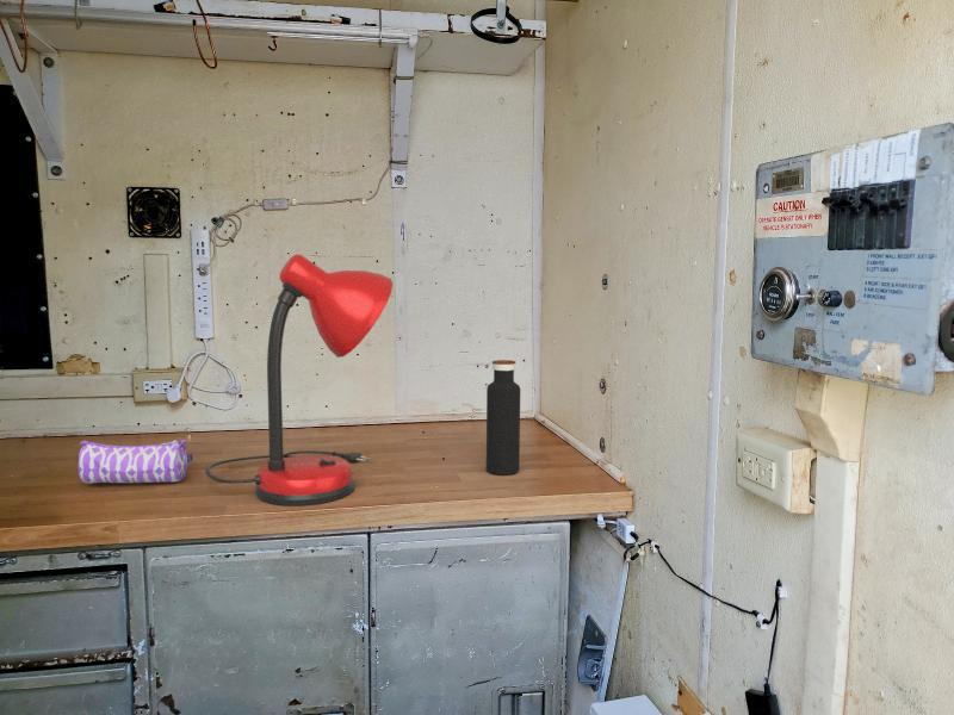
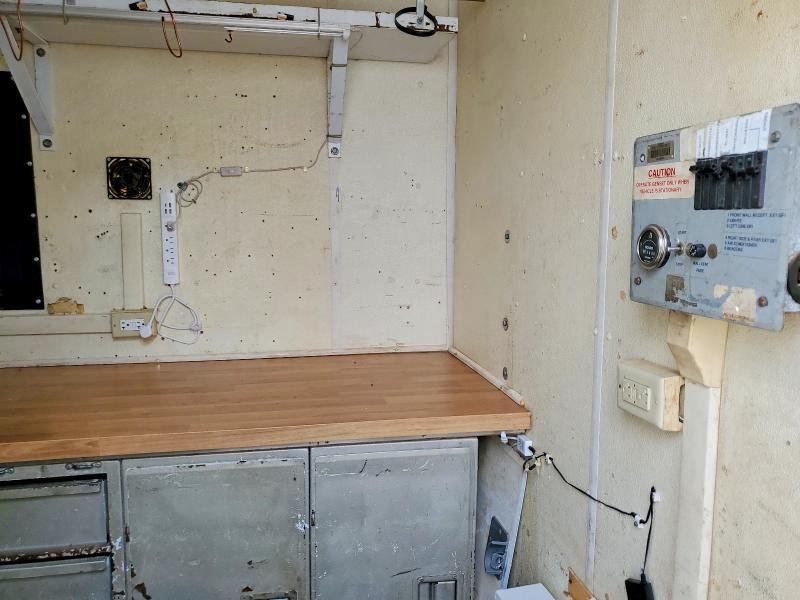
- desk lamp [204,253,394,506]
- pencil case [78,439,194,485]
- water bottle [485,359,521,475]
